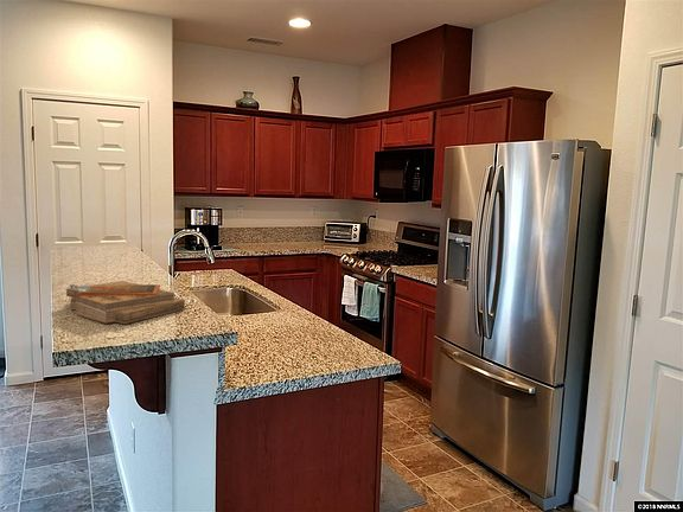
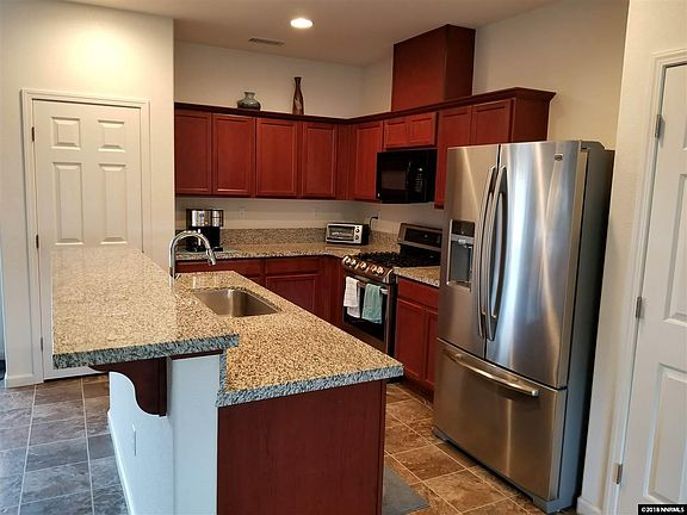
- clipboard [65,280,186,325]
